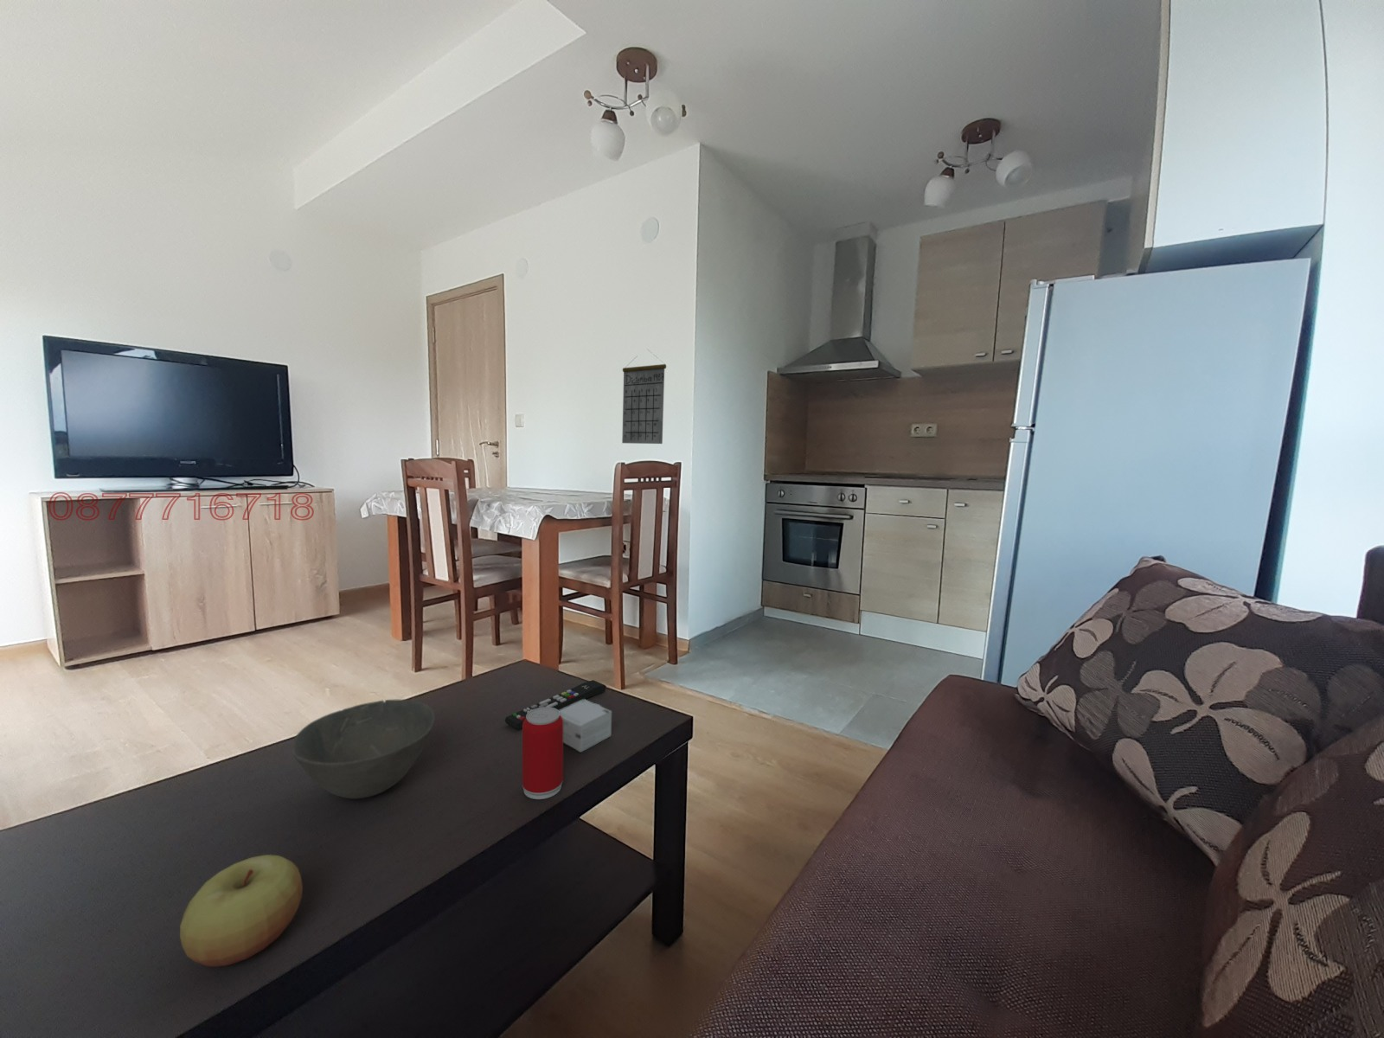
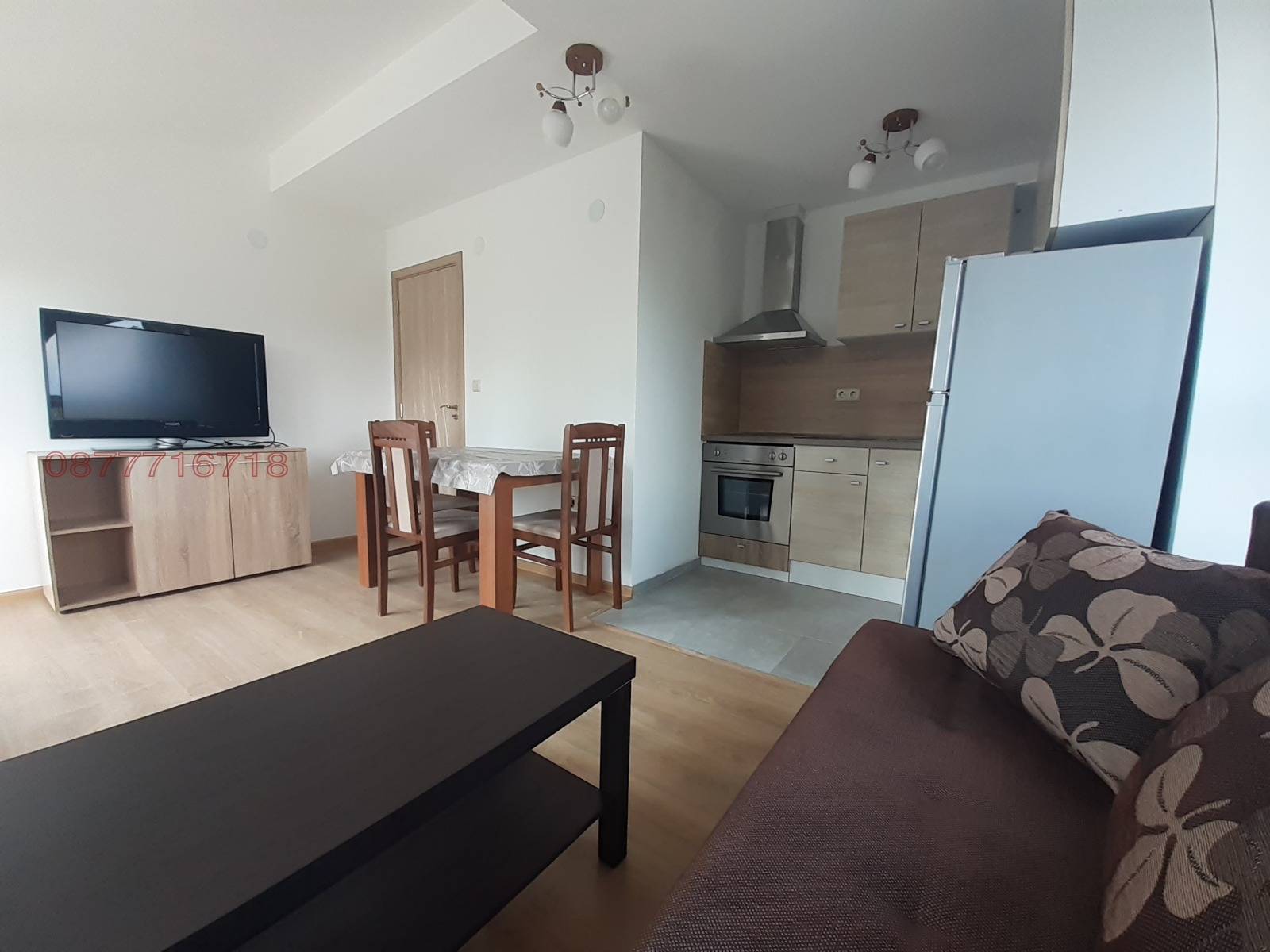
- small box [559,699,612,753]
- remote control [505,679,607,731]
- bowl [291,699,436,799]
- beverage can [522,707,564,800]
- apple [179,854,304,968]
- calendar [621,350,667,445]
